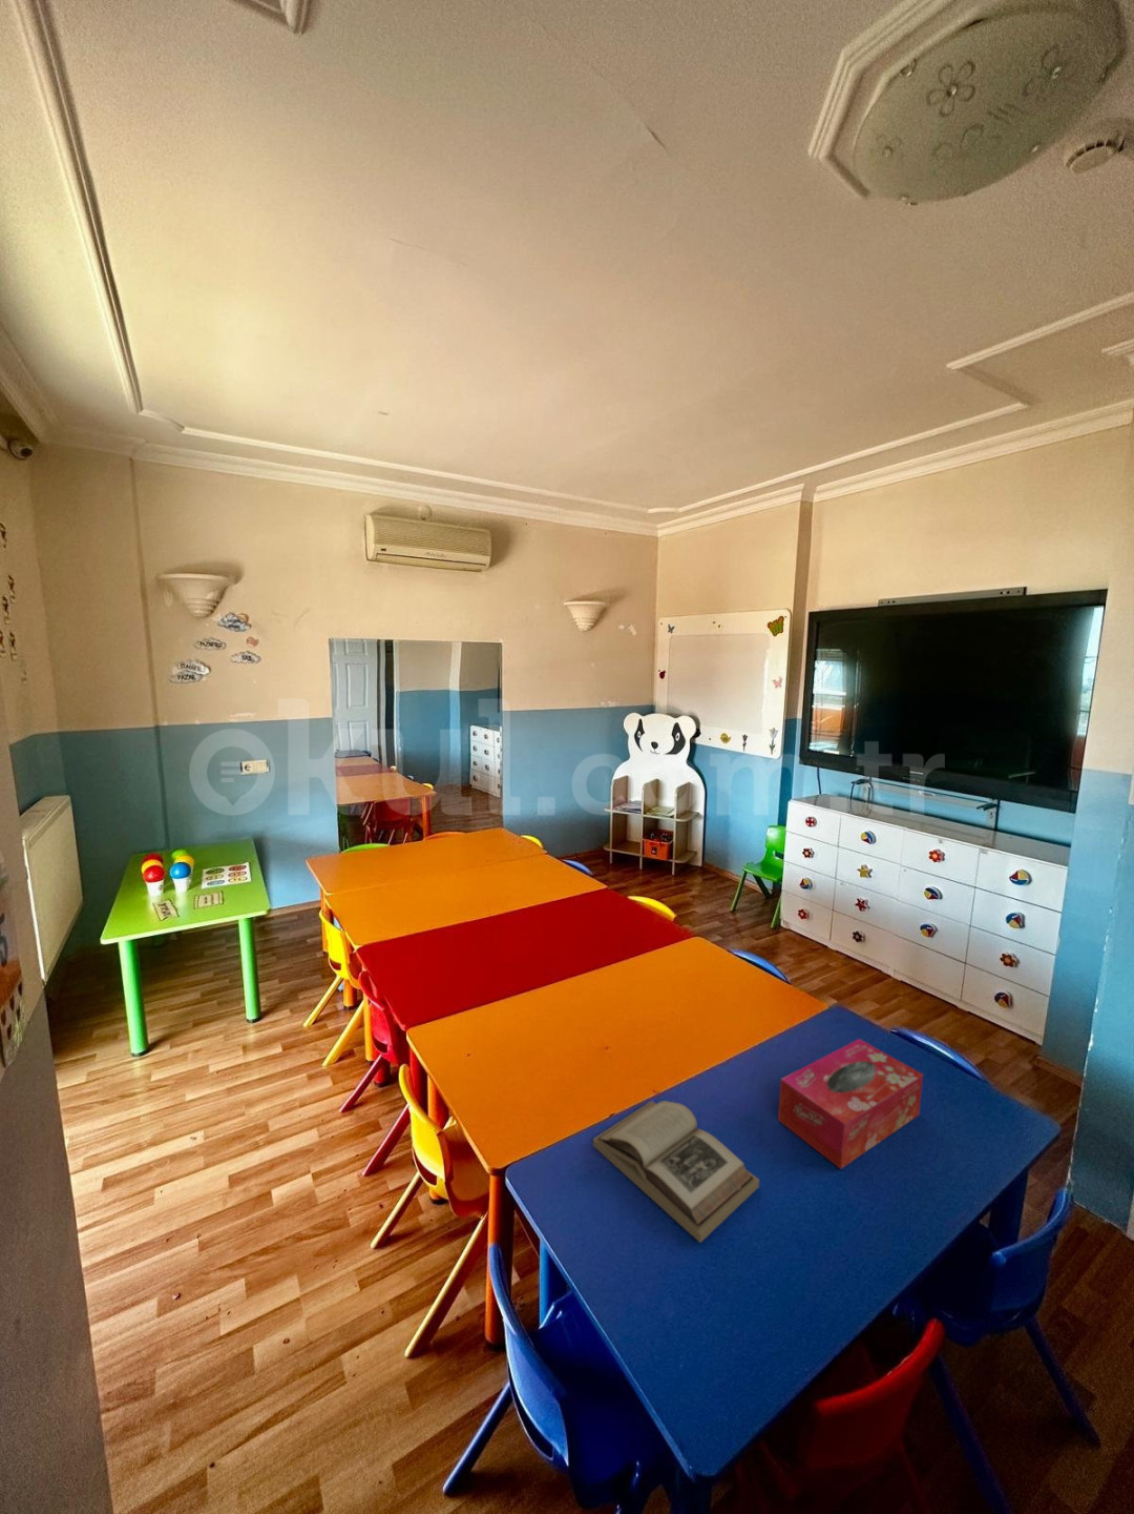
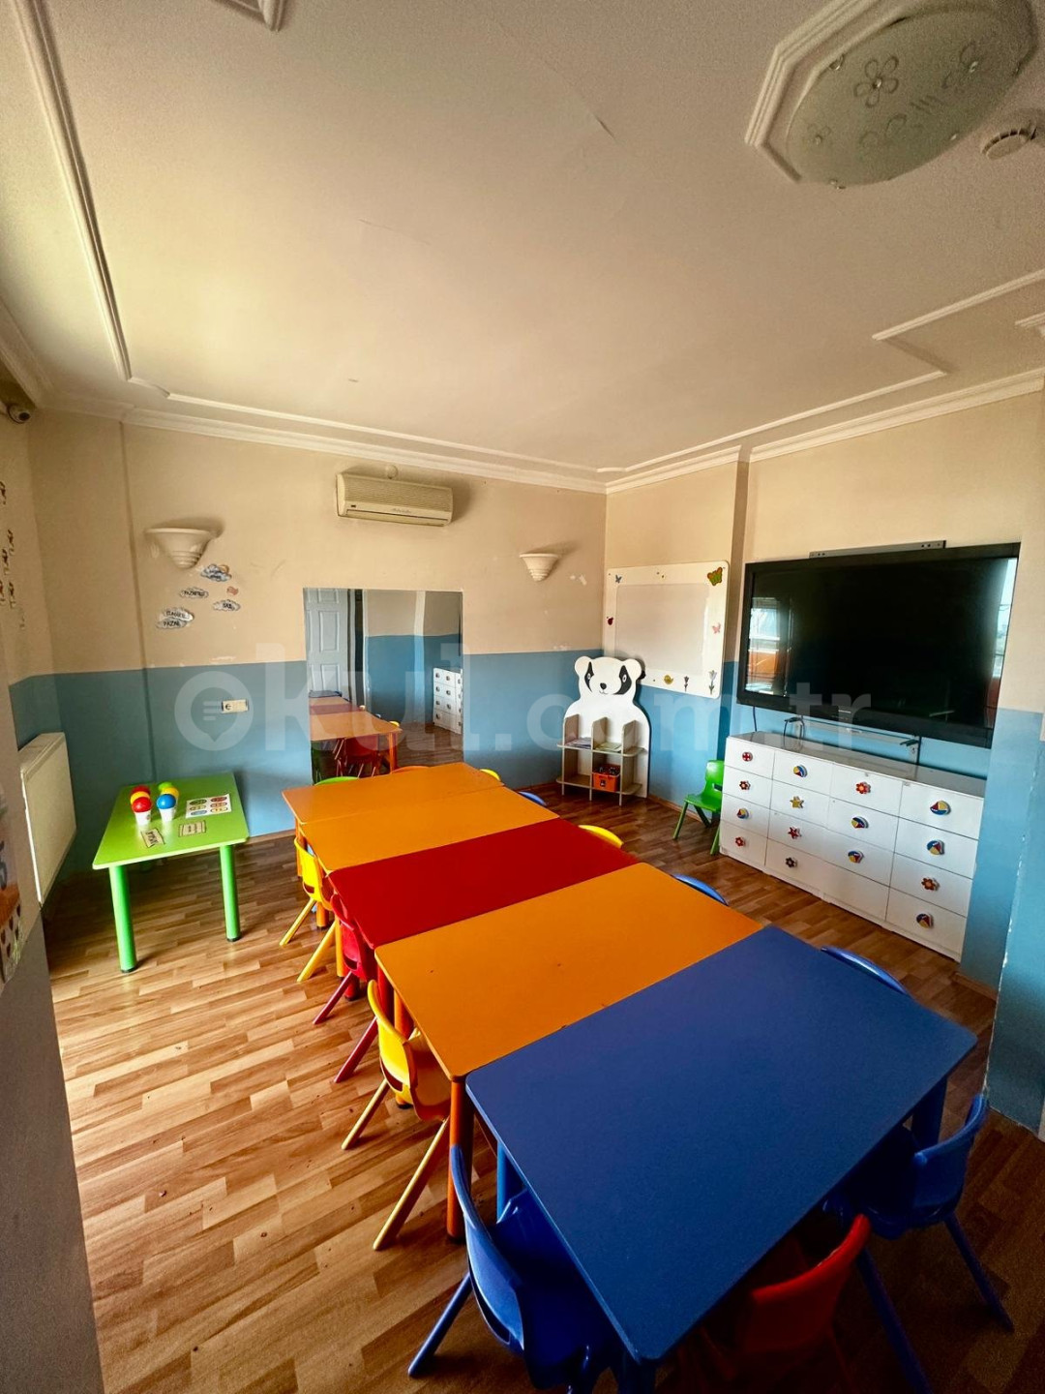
- tissue box [777,1037,924,1171]
- book [592,1100,760,1243]
